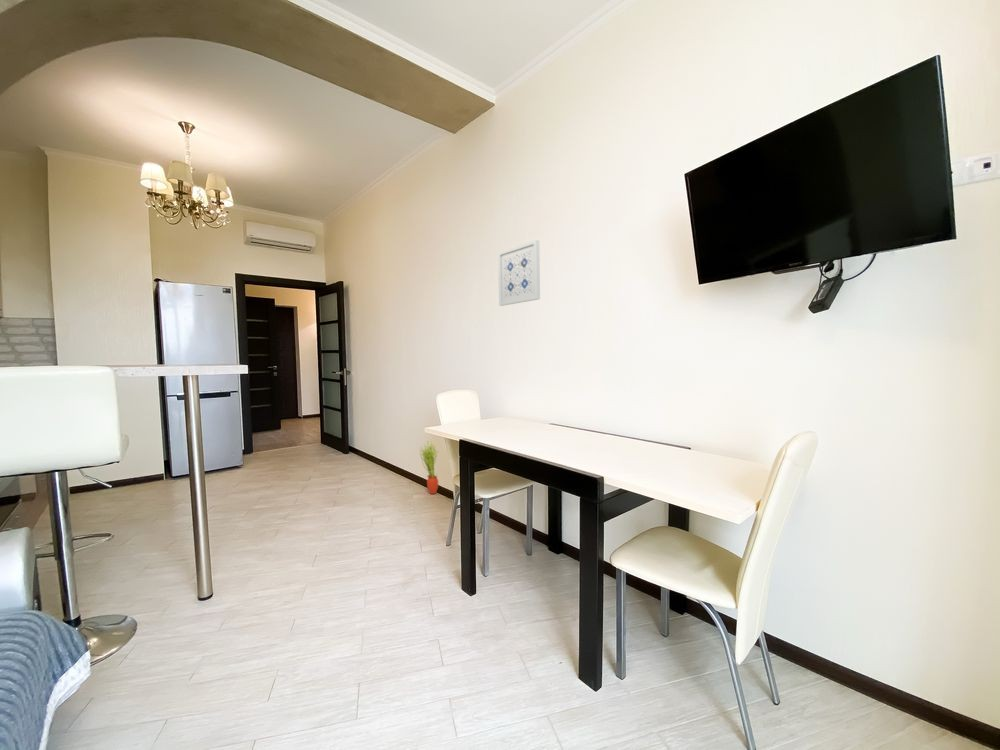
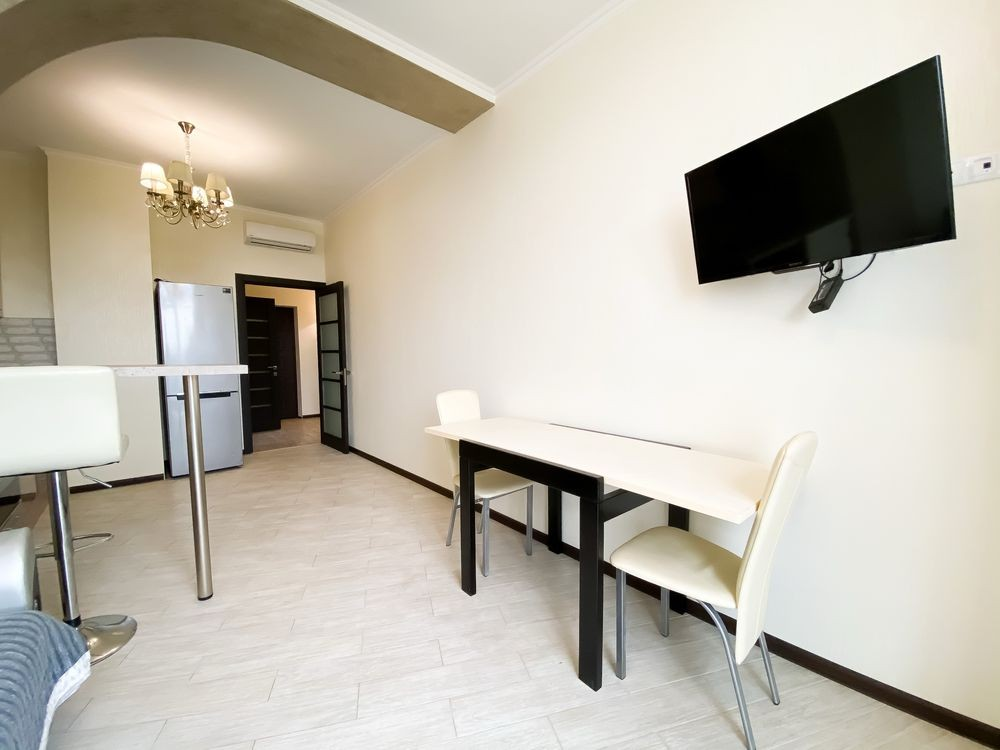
- wall art [497,239,541,307]
- potted plant [419,440,439,495]
